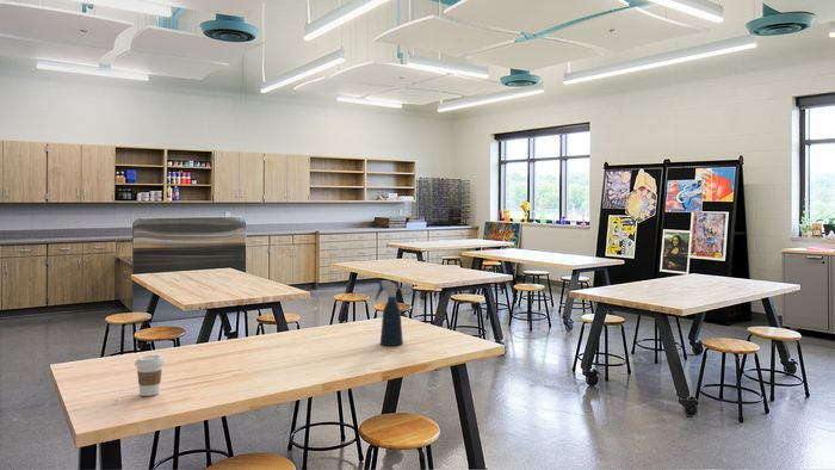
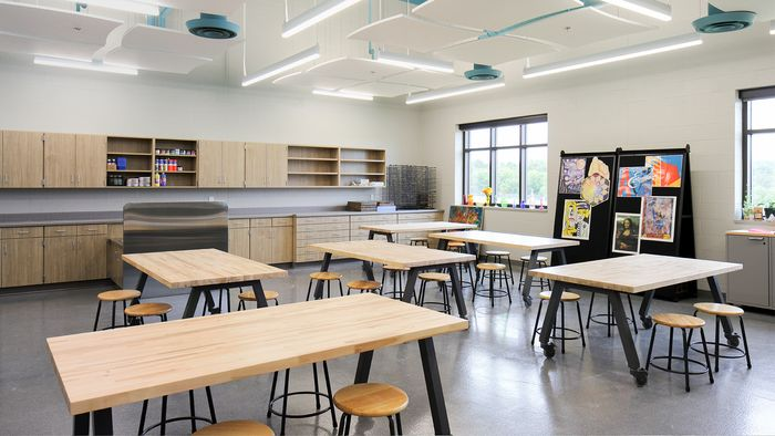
- spray bottle [373,279,404,347]
- coffee cup [134,354,166,397]
